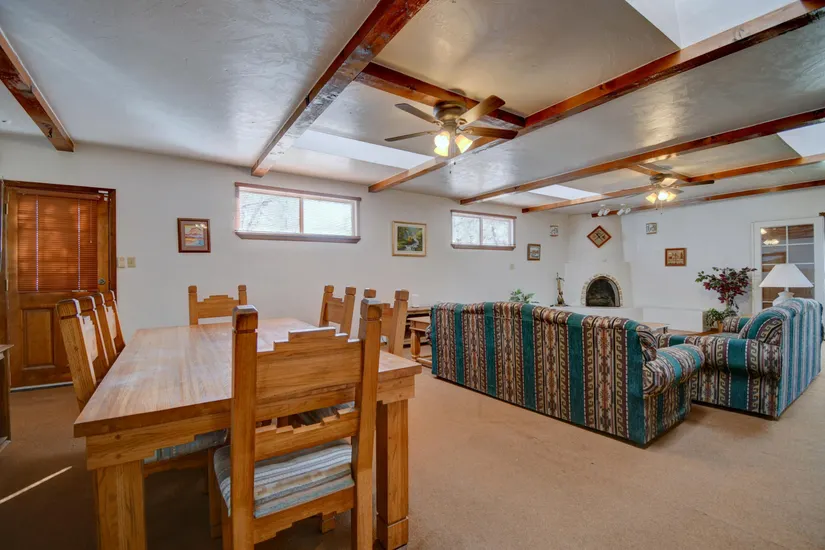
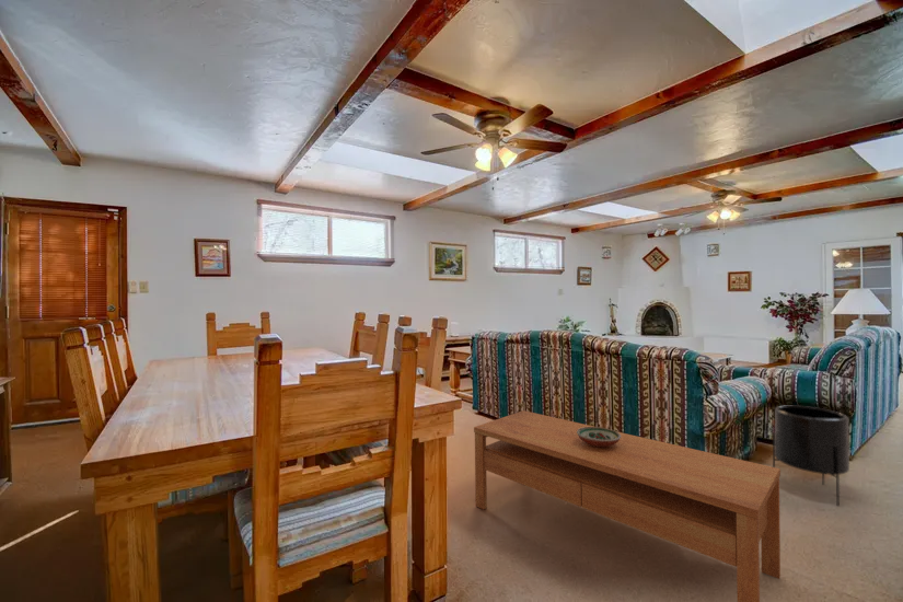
+ coffee table [473,409,782,602]
+ planter [772,405,850,507]
+ decorative bowl [577,426,621,447]
